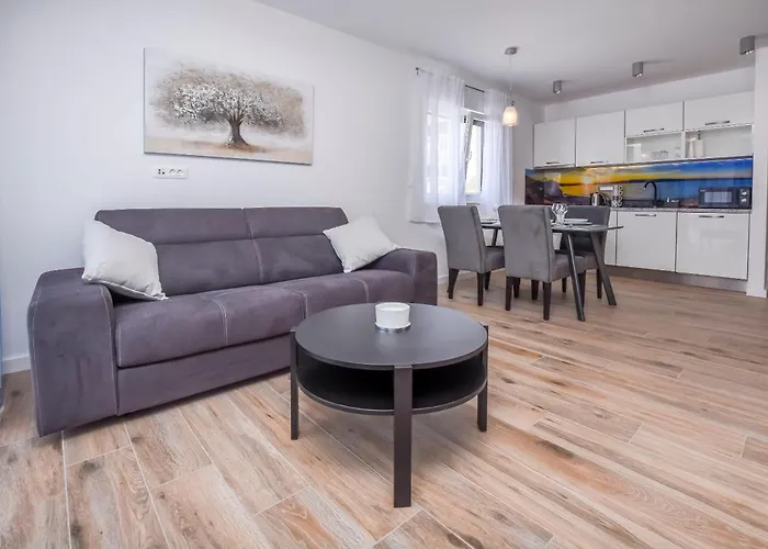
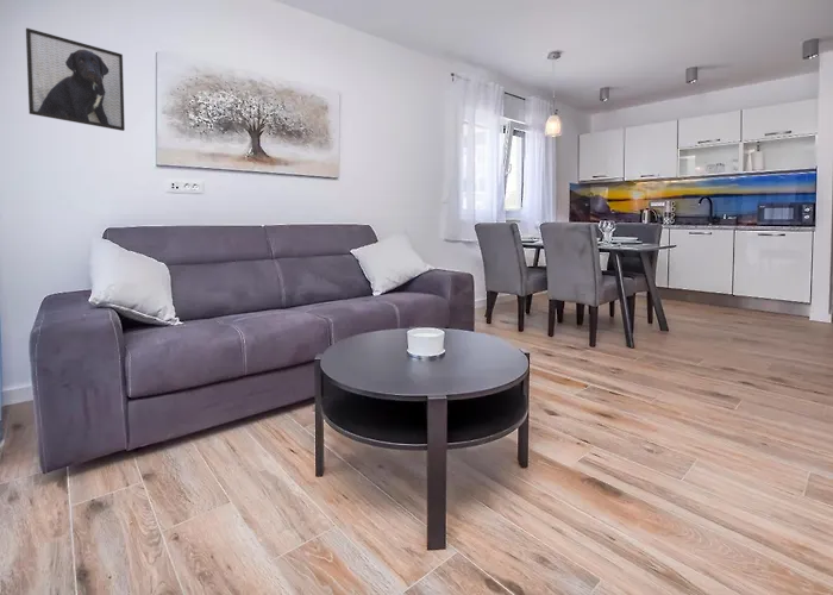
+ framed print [25,27,126,132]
